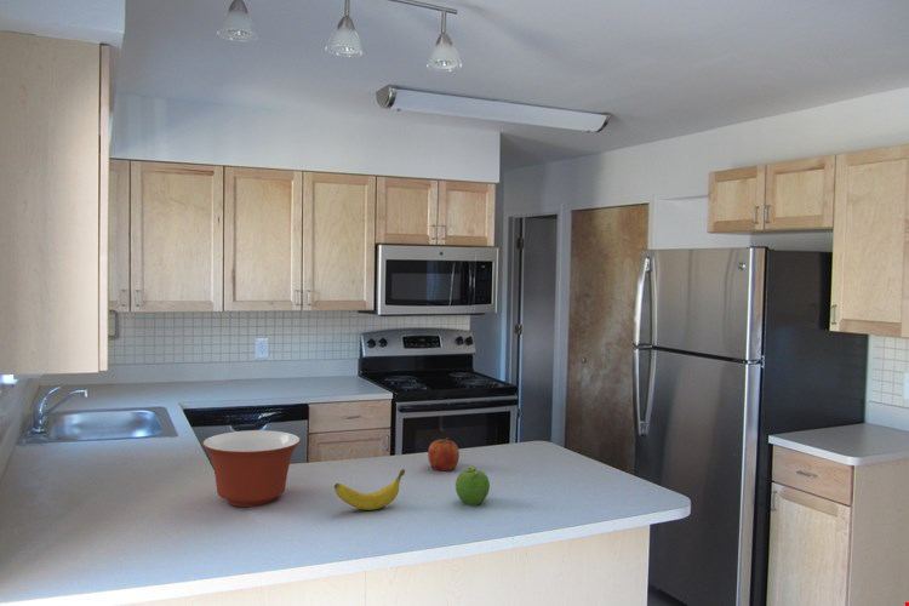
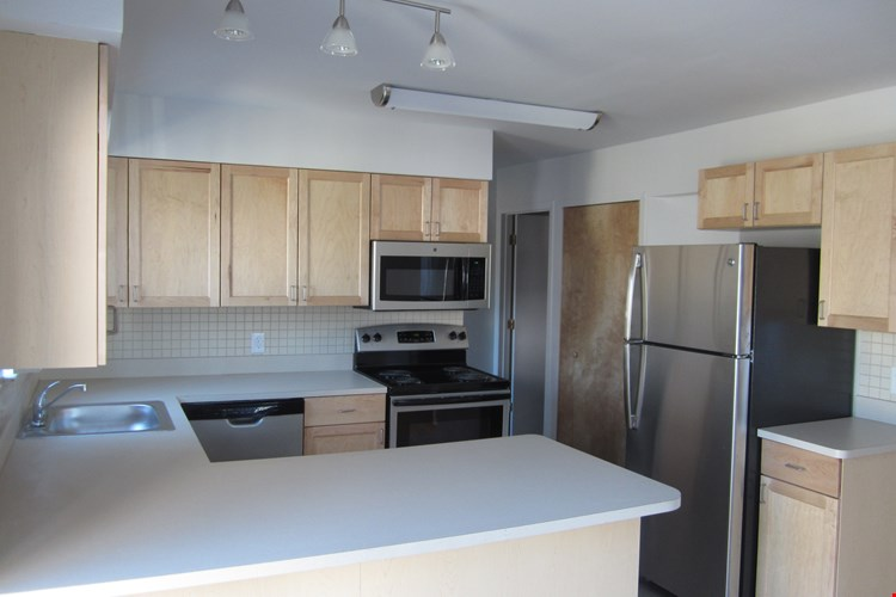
- banana [333,468,406,511]
- mixing bowl [201,429,302,508]
- fruit [454,464,491,507]
- fruit [427,436,461,473]
